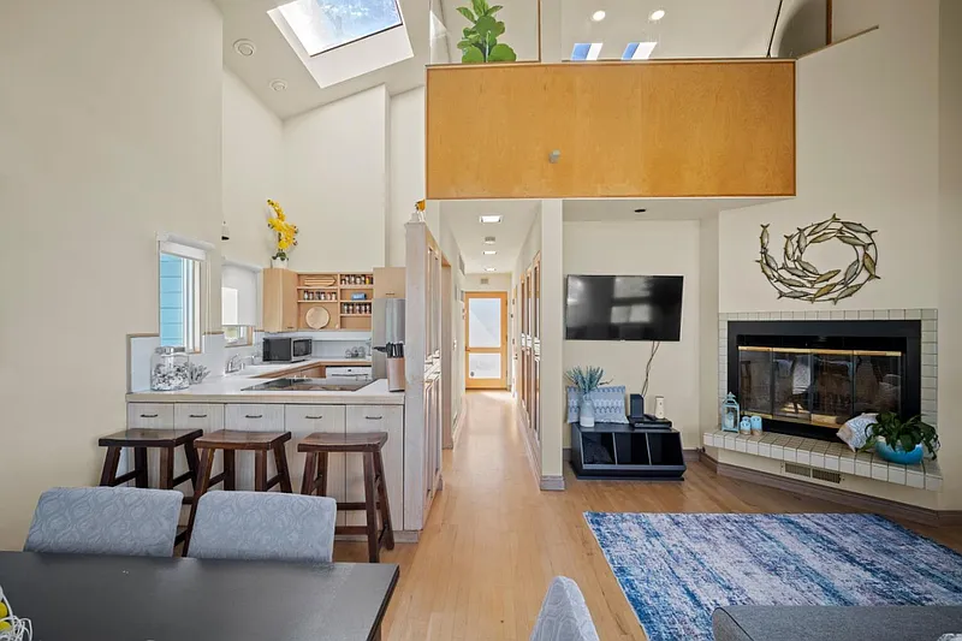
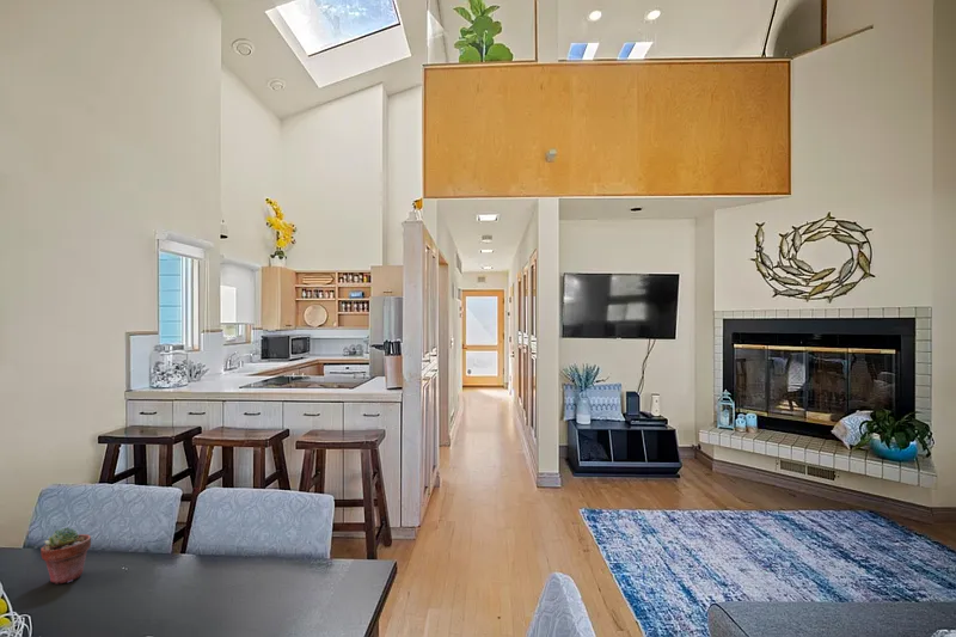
+ potted succulent [39,526,92,584]
